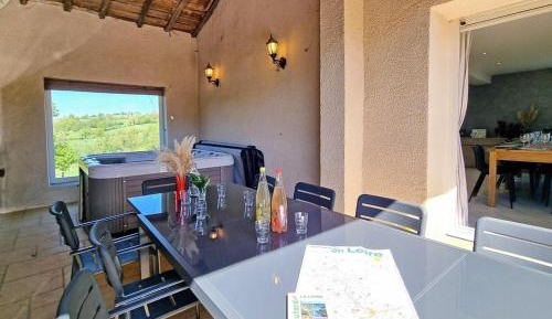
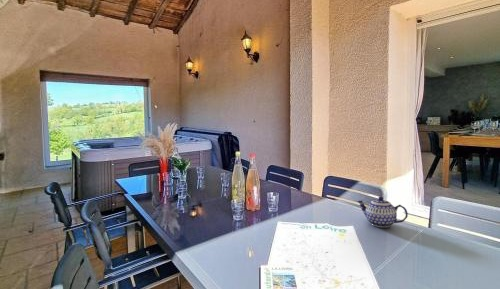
+ teapot [356,196,409,229]
